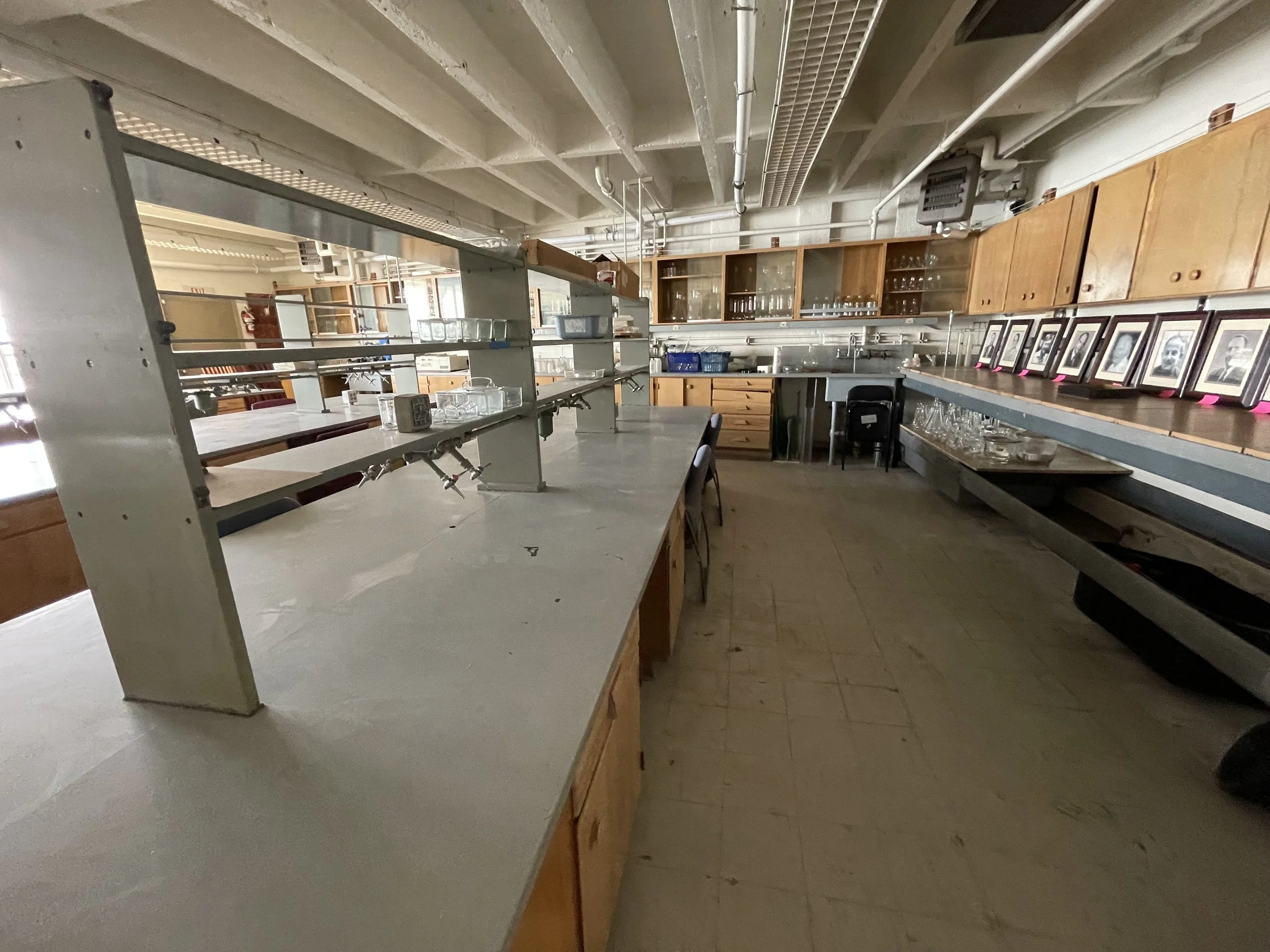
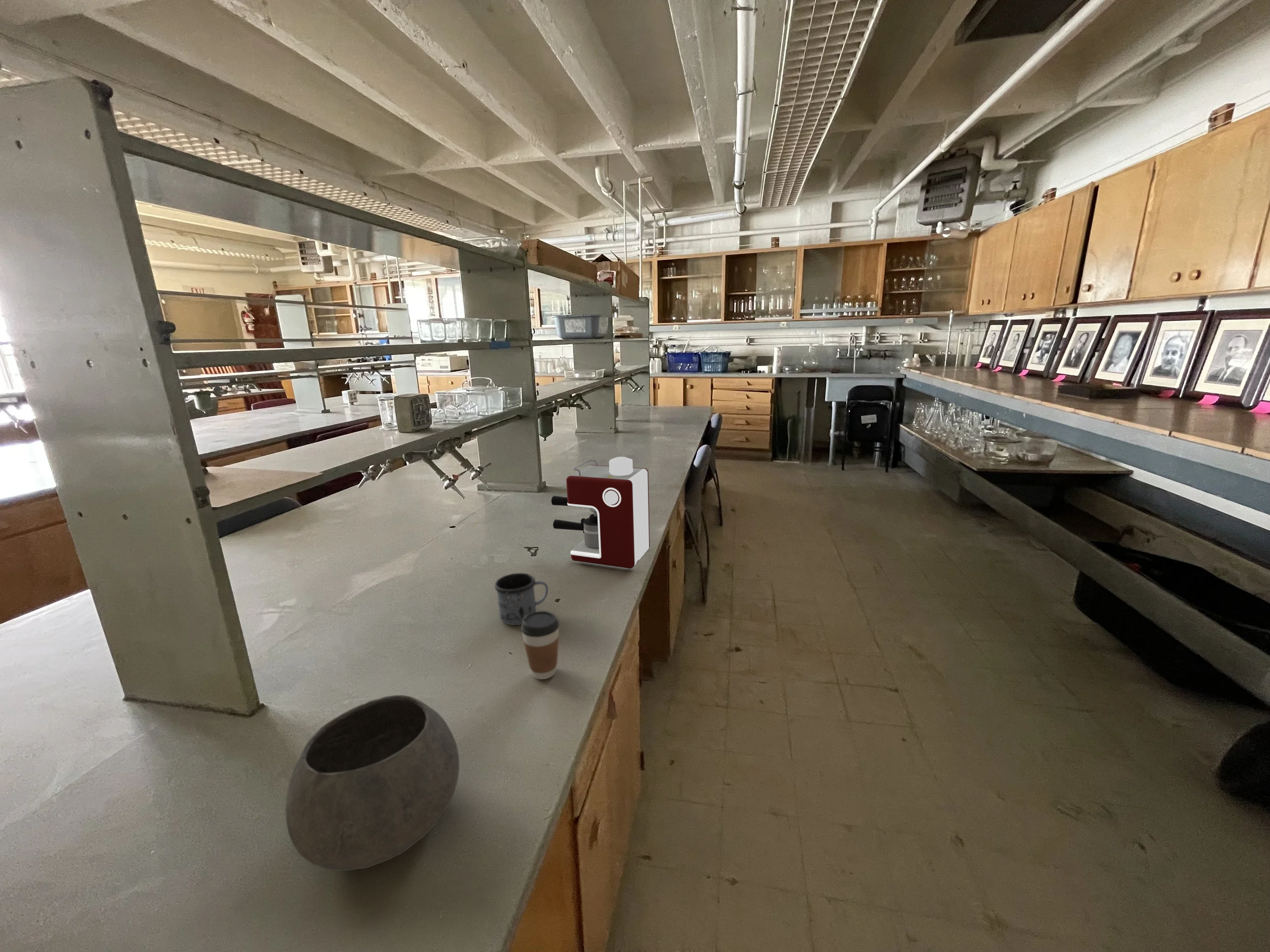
+ coffee maker [551,456,650,569]
+ coffee cup [520,610,560,680]
+ mug [494,573,549,626]
+ bowl [285,695,460,872]
